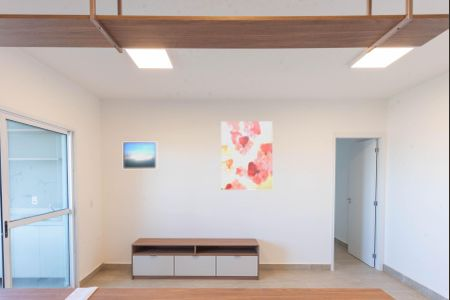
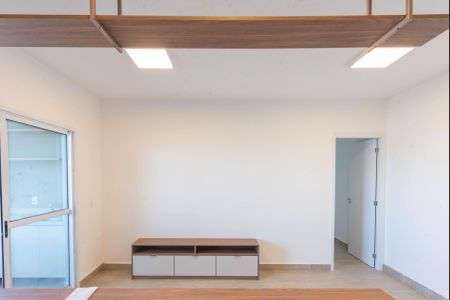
- wall art [220,120,273,191]
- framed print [122,141,158,170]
